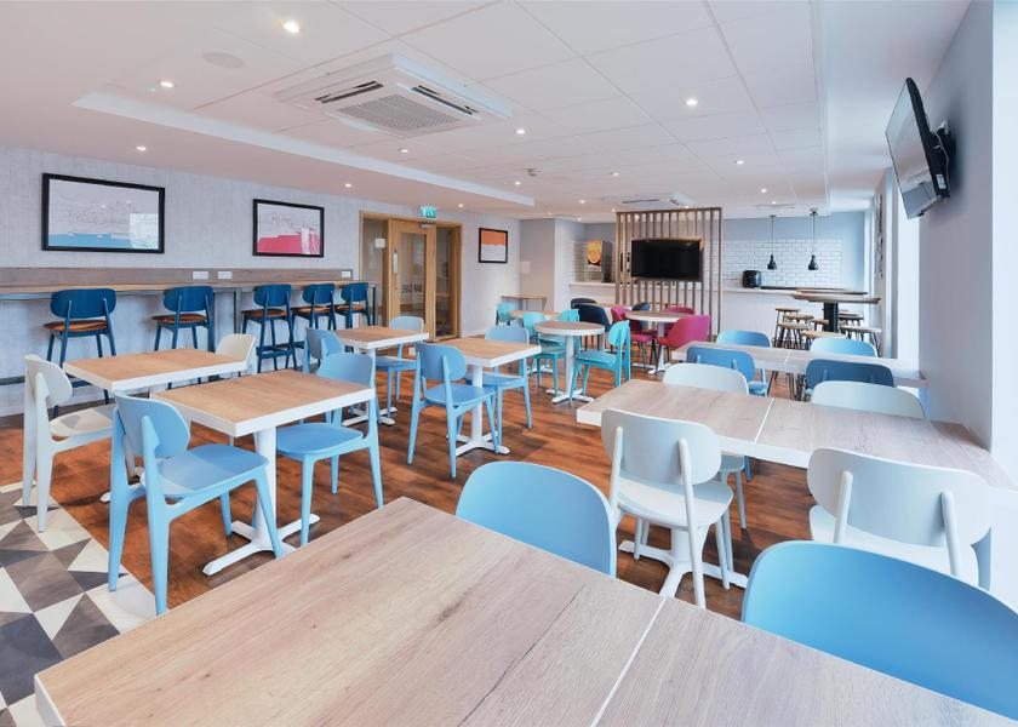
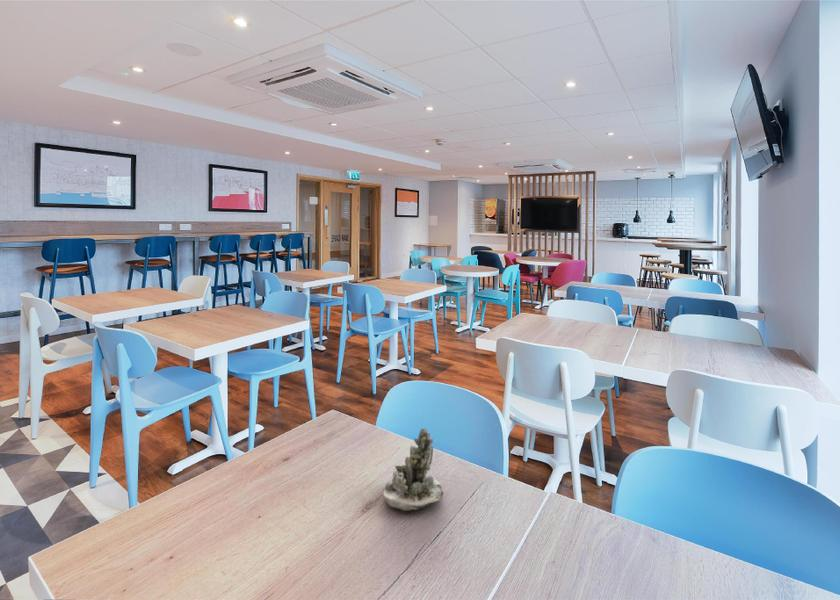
+ succulent planter [382,427,445,512]
